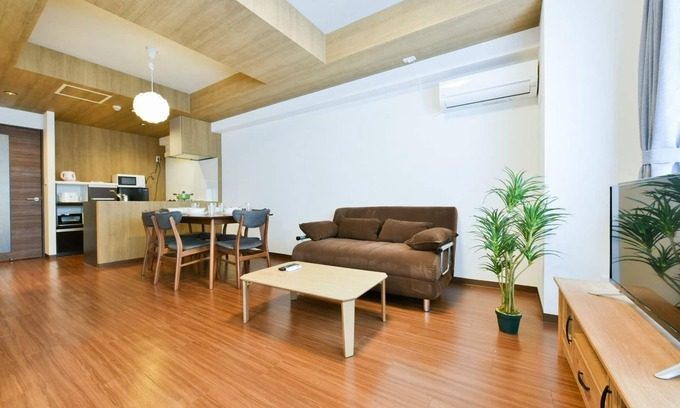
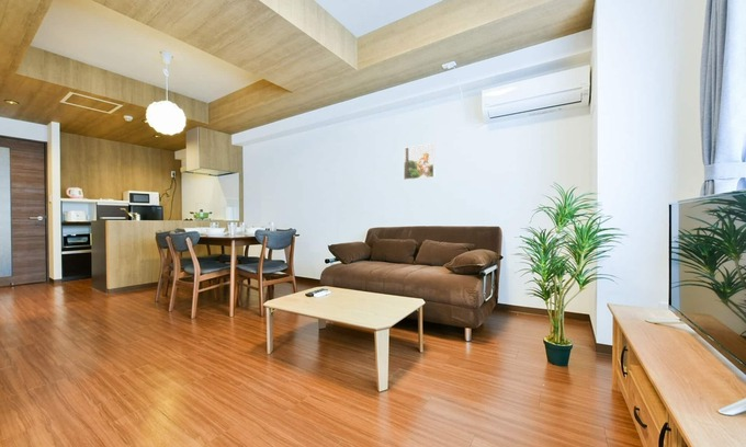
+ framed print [403,142,437,181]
